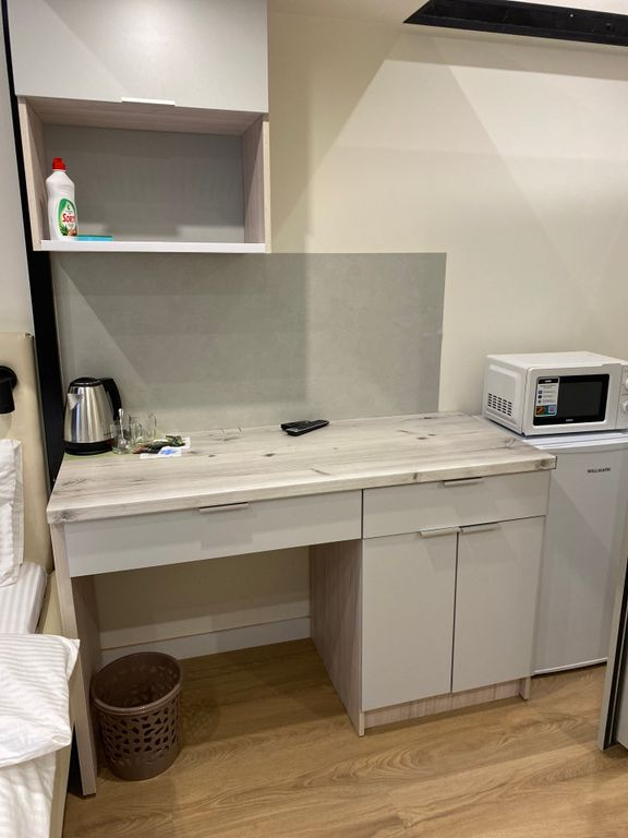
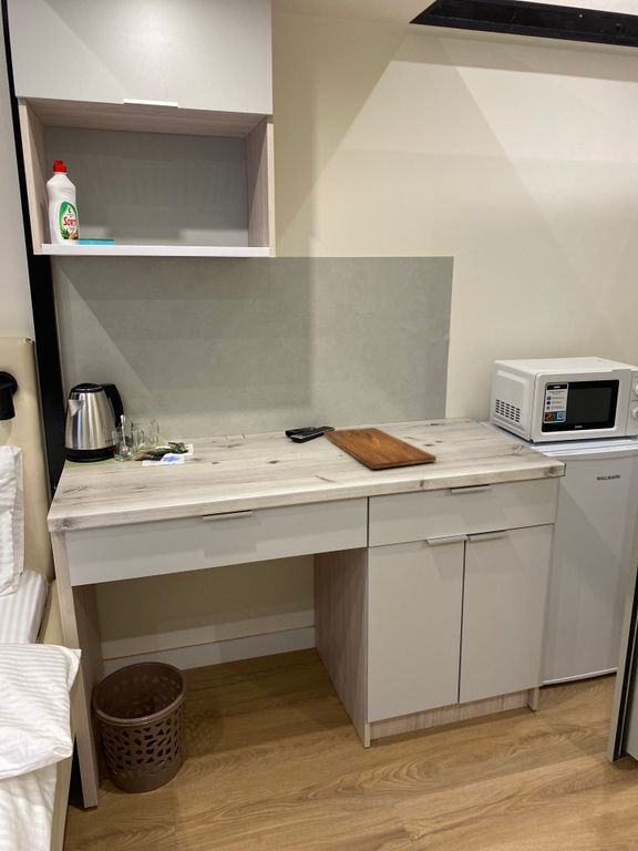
+ cutting board [322,427,438,470]
